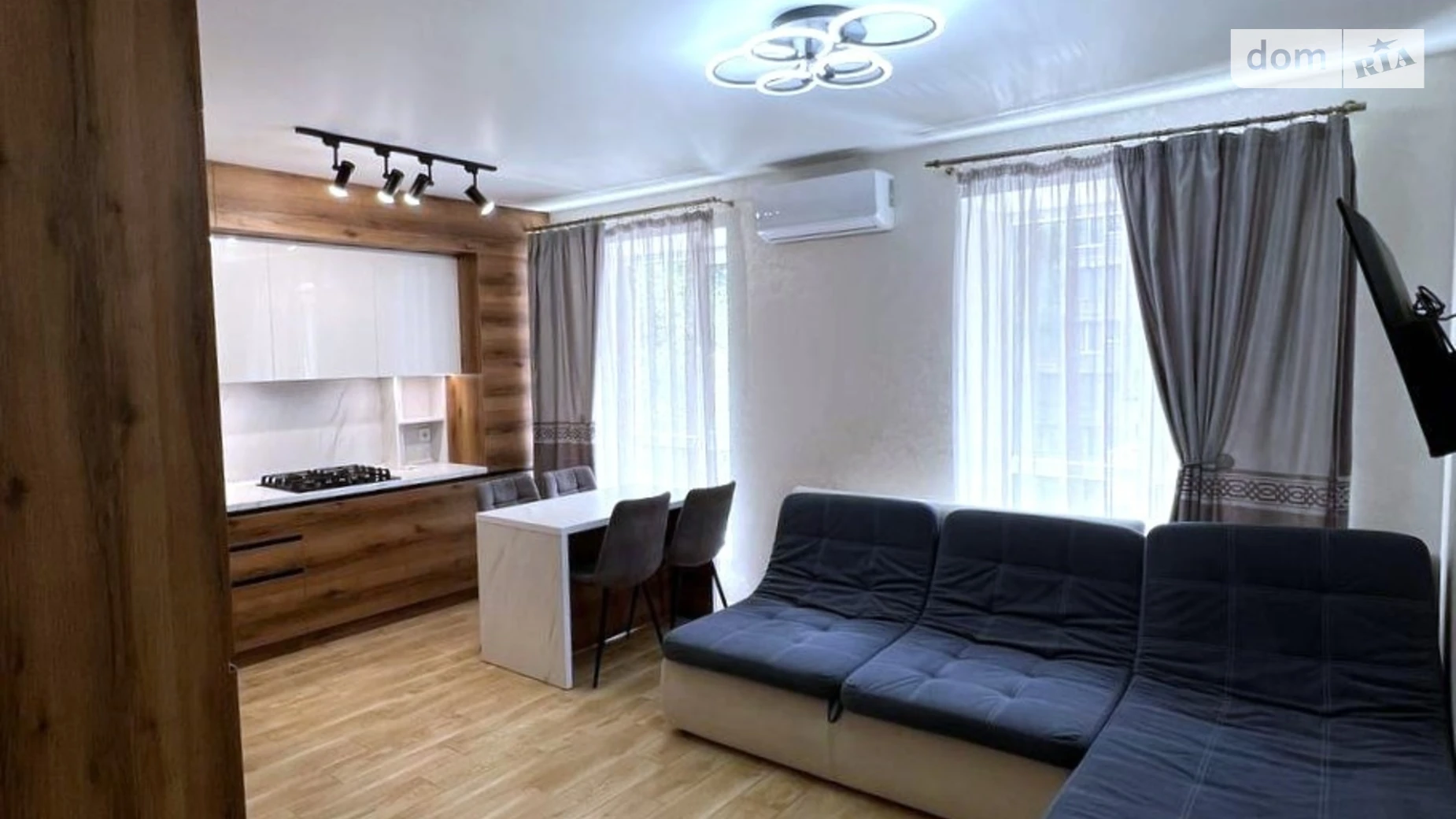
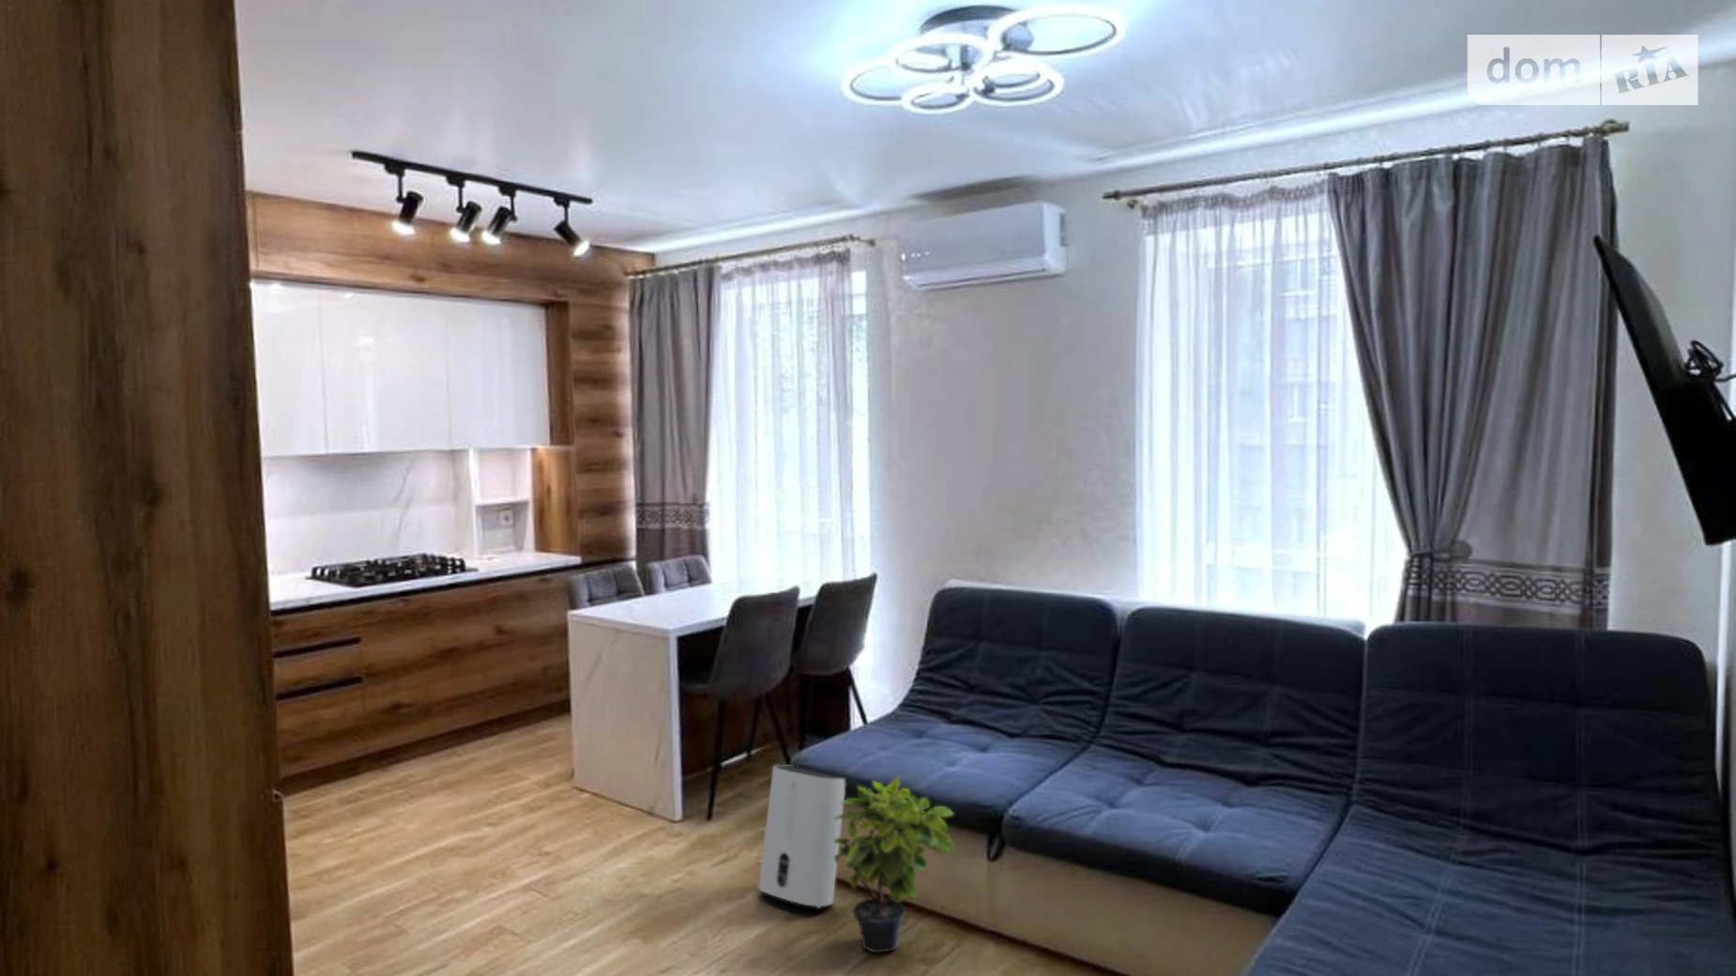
+ potted plant [835,775,956,953]
+ air purifier [758,764,845,909]
